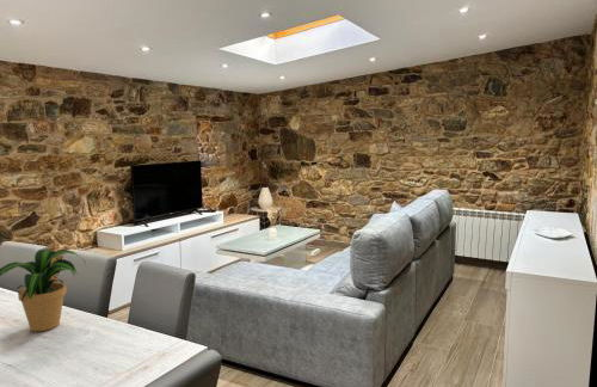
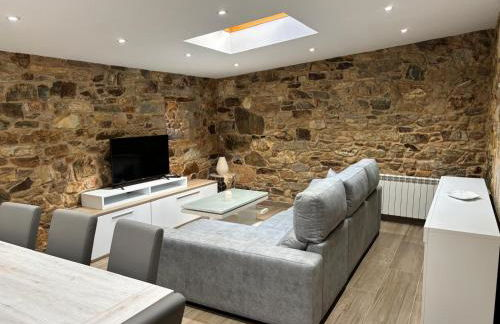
- potted plant [0,248,87,332]
